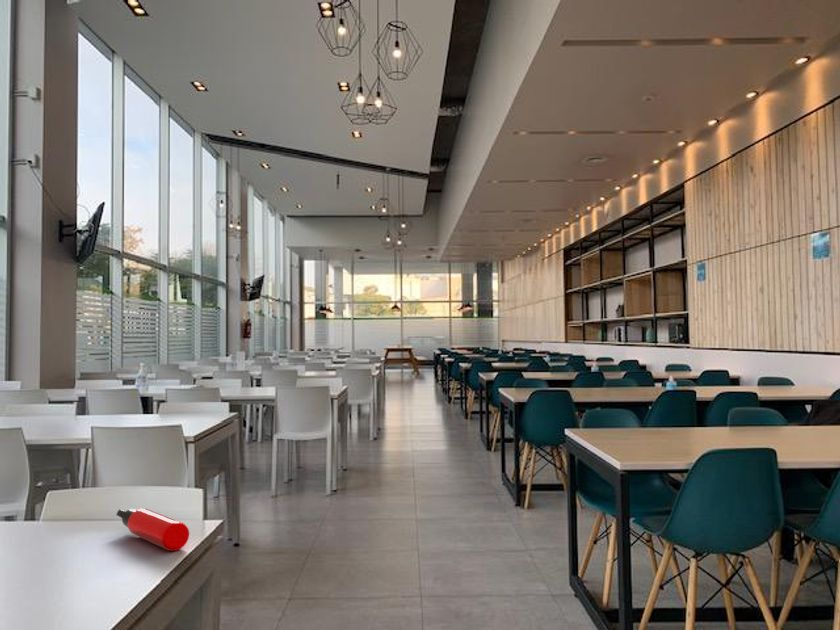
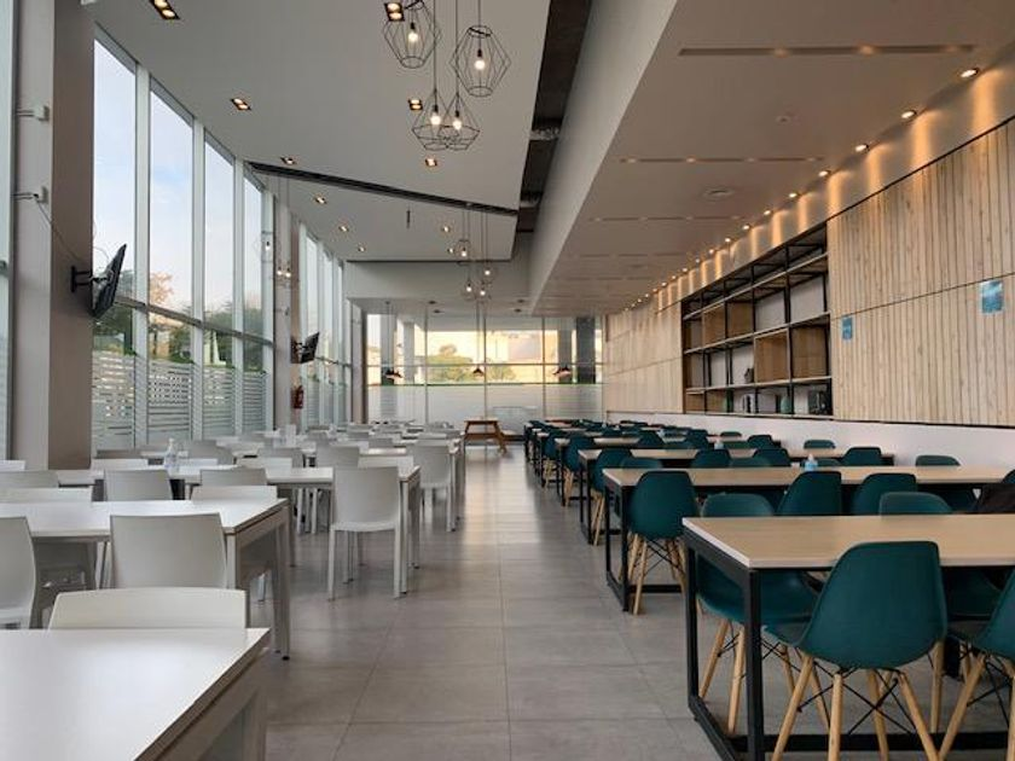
- water bottle [115,507,190,552]
